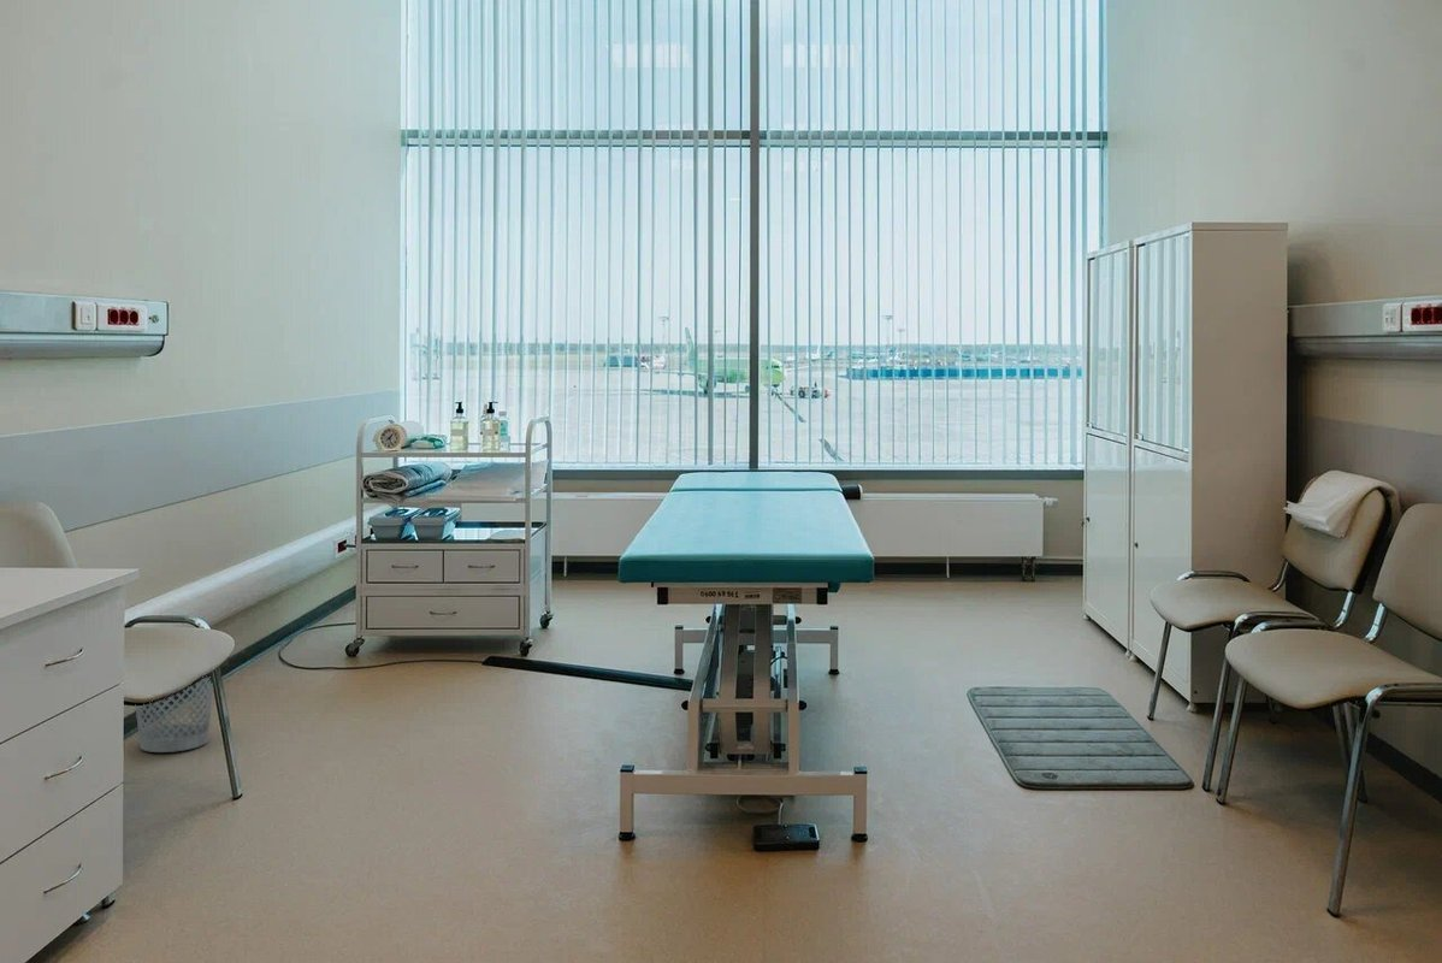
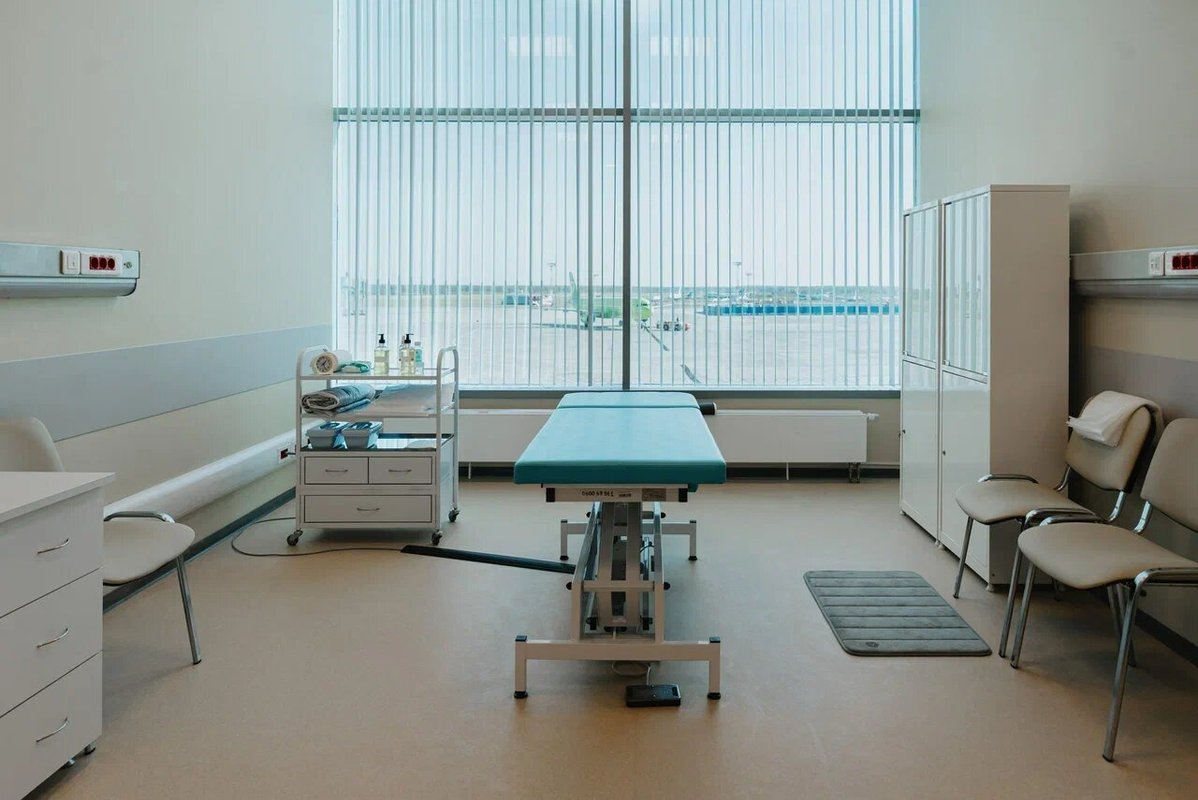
- wastebasket [135,677,213,754]
